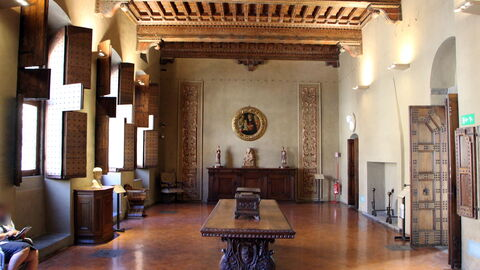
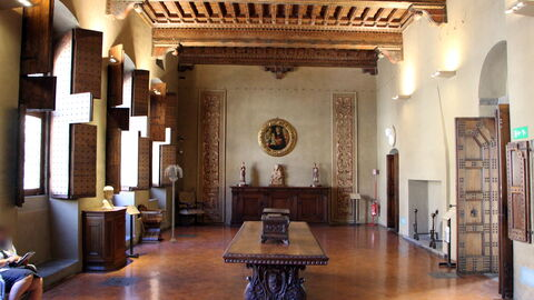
+ floor lamp [164,163,184,243]
